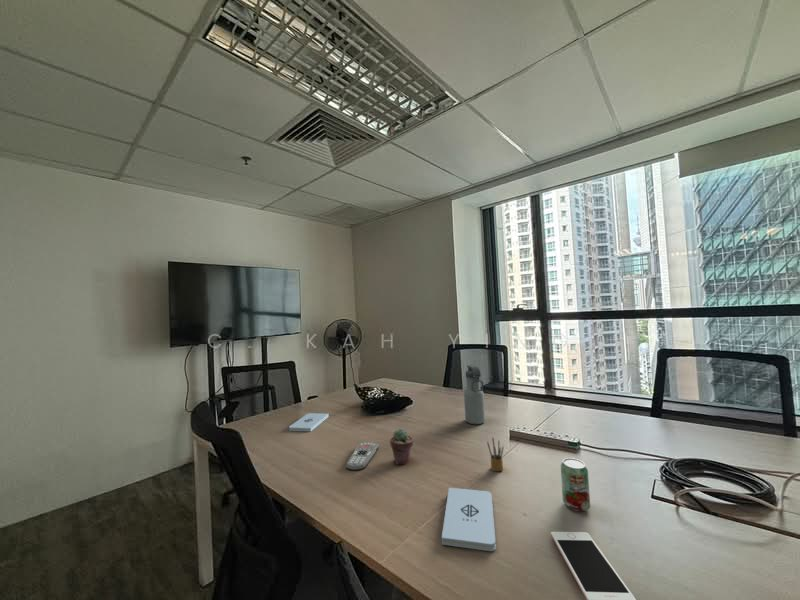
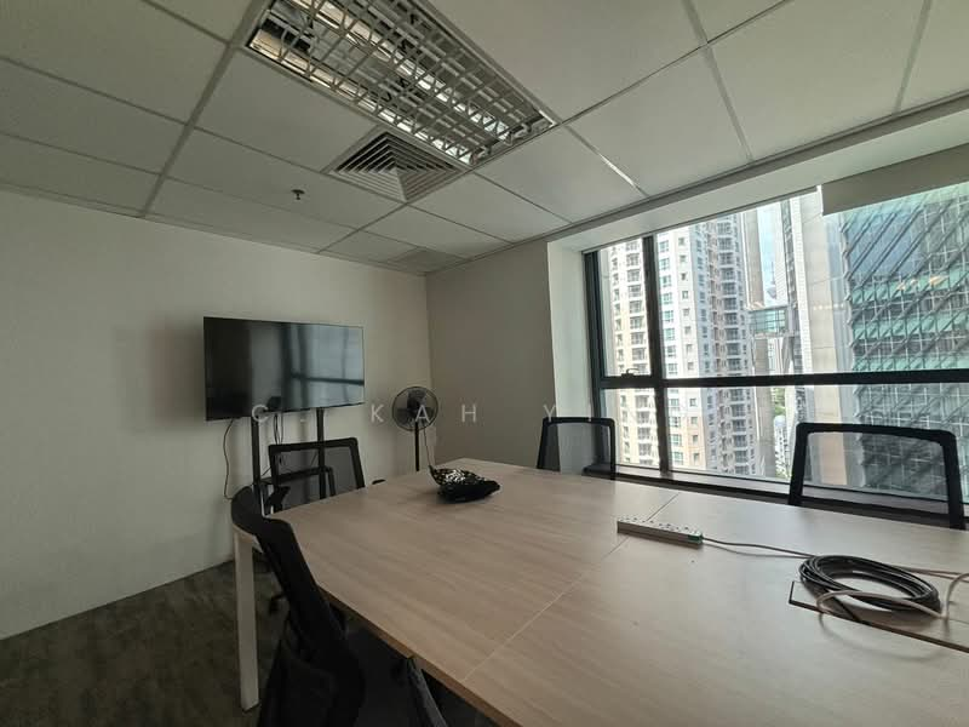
- water bottle [463,364,486,425]
- pencil box [486,437,504,472]
- remote control [345,441,379,471]
- potted succulent [389,428,414,466]
- cell phone [550,531,637,600]
- beverage can [560,457,591,512]
- notepad [441,487,497,552]
- notepad [288,412,330,432]
